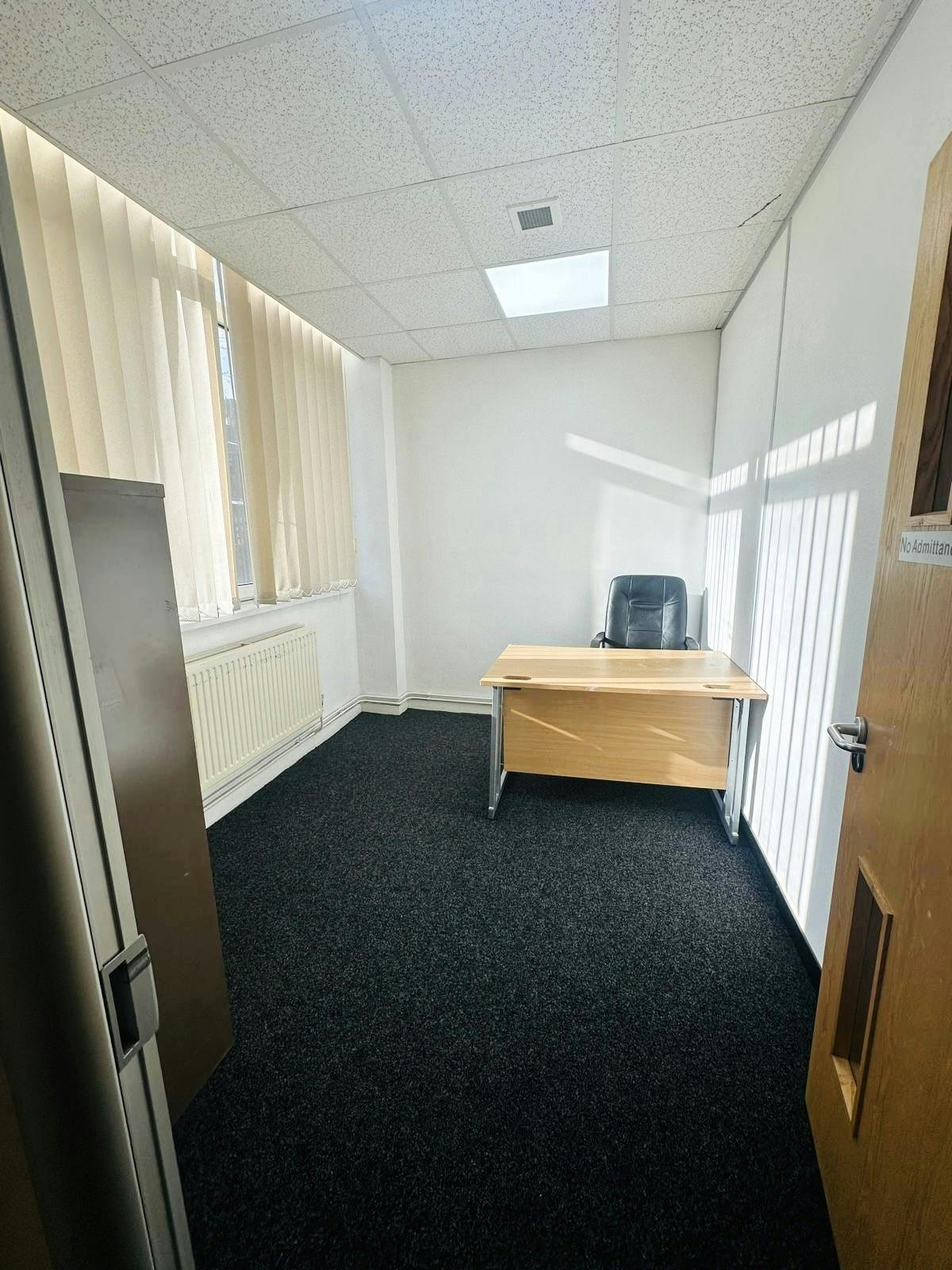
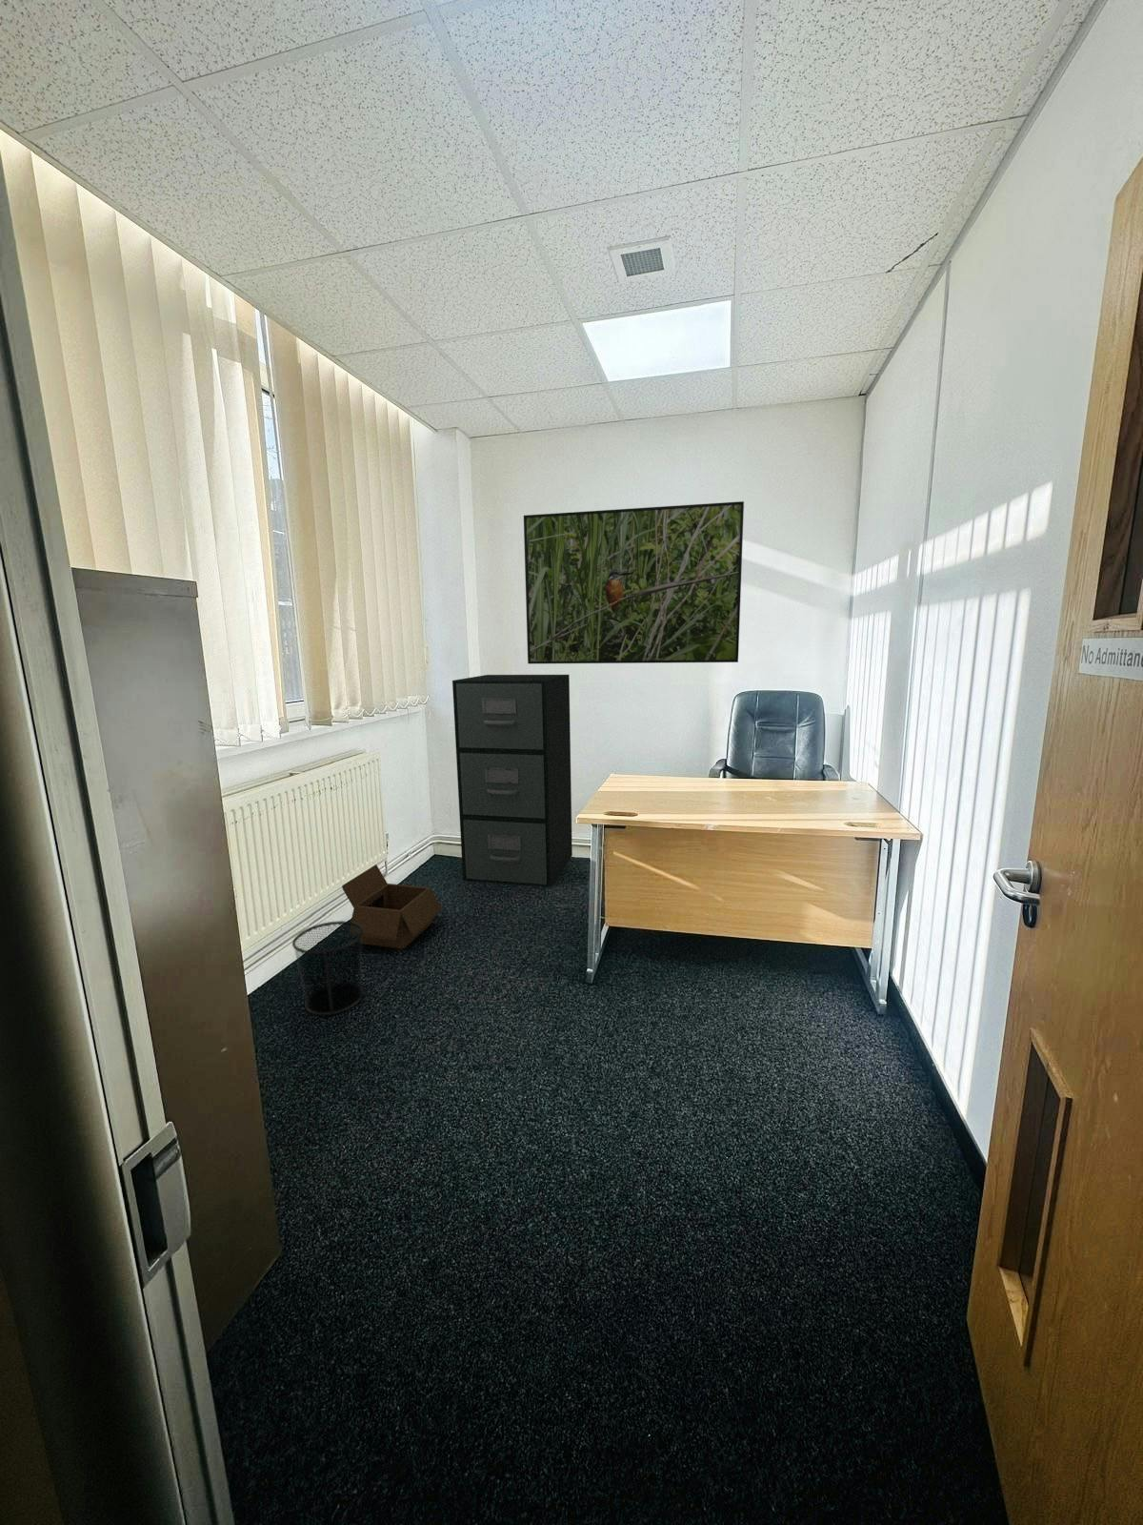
+ waste bin [292,920,365,1016]
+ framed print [523,501,744,664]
+ box [341,863,442,950]
+ filing cabinet [451,674,574,889]
